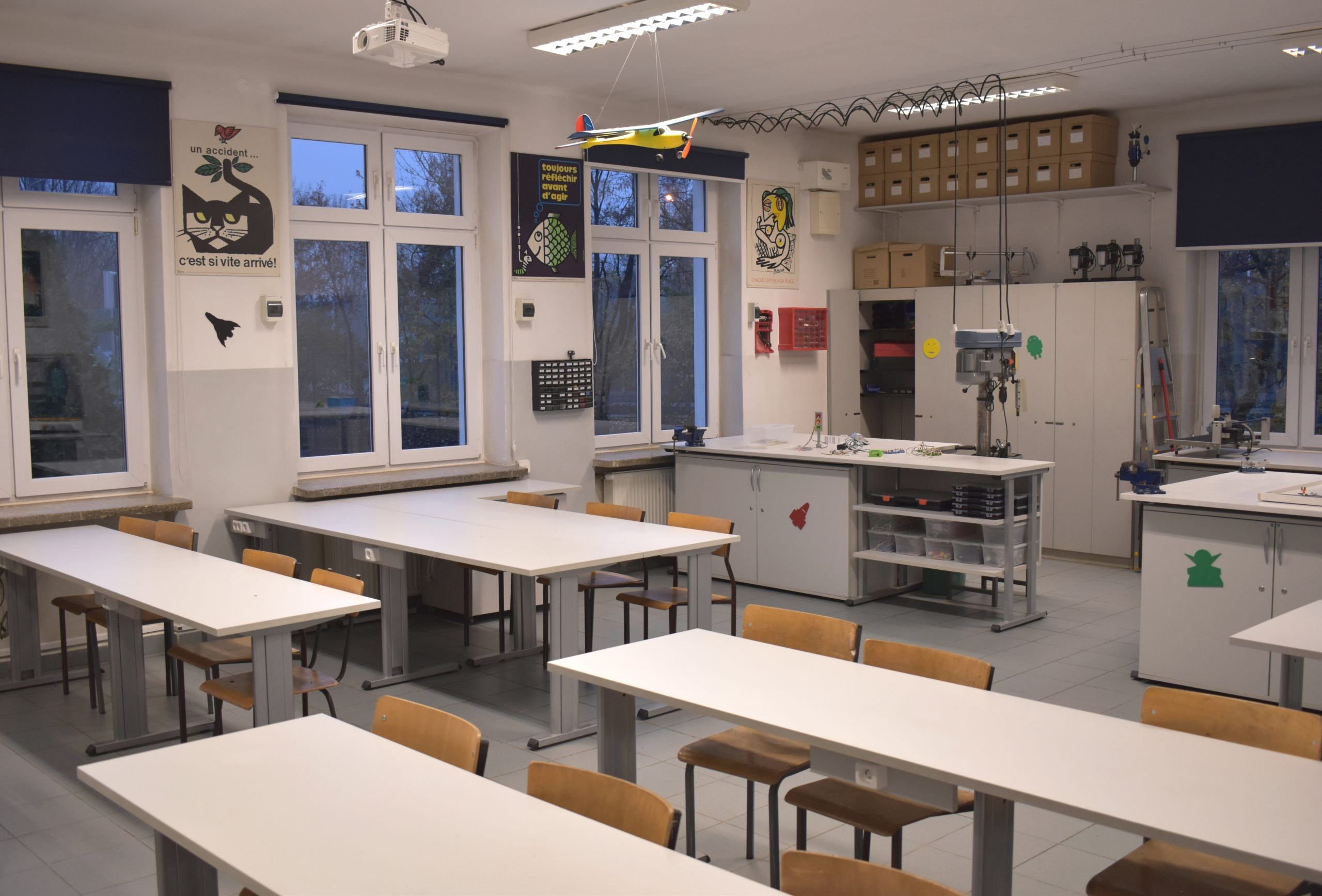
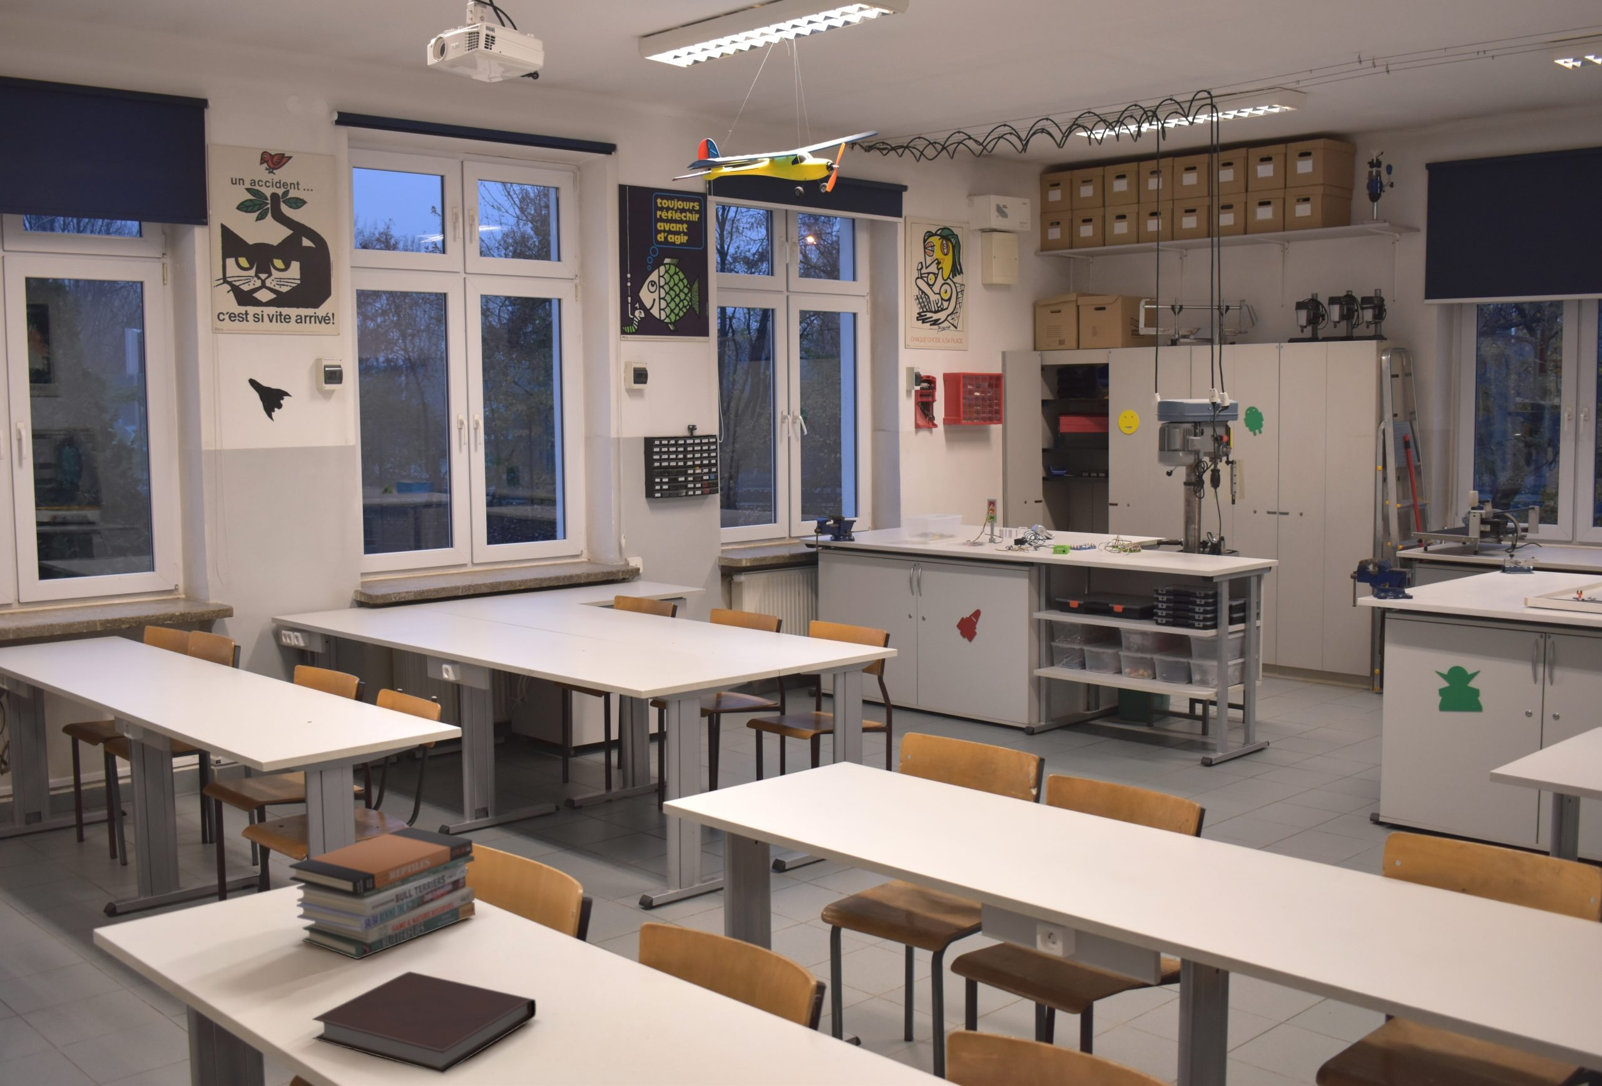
+ book stack [288,827,475,960]
+ notebook [311,971,537,1074]
